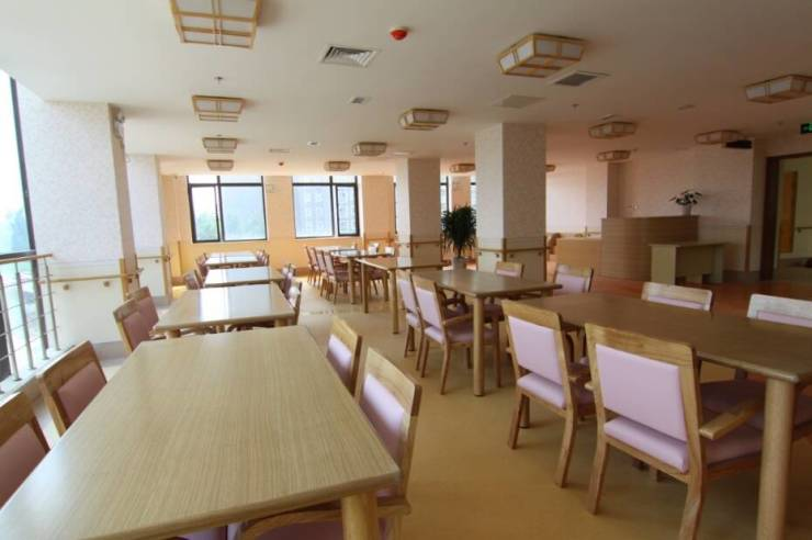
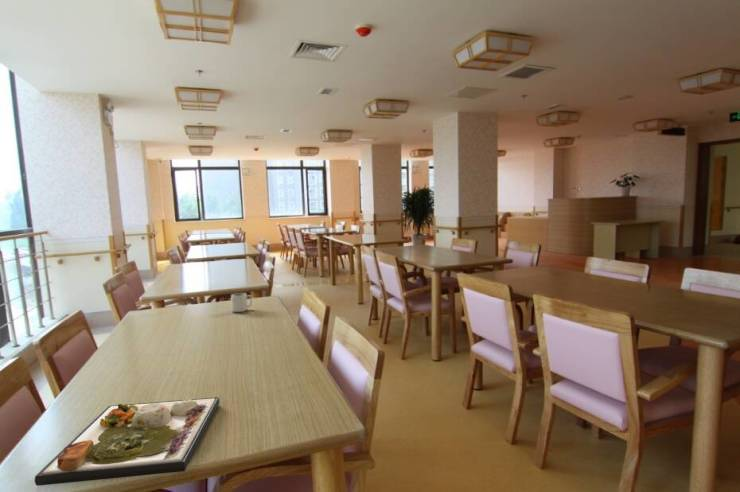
+ cup [230,292,253,313]
+ dinner plate [34,396,220,487]
